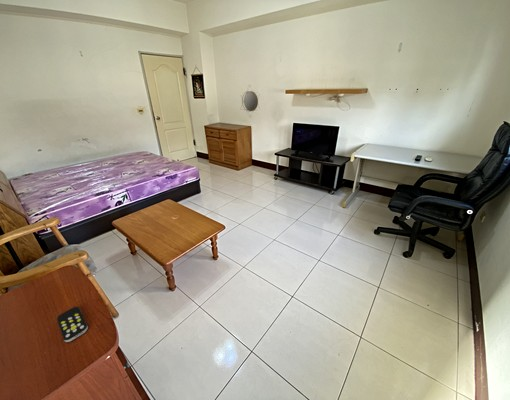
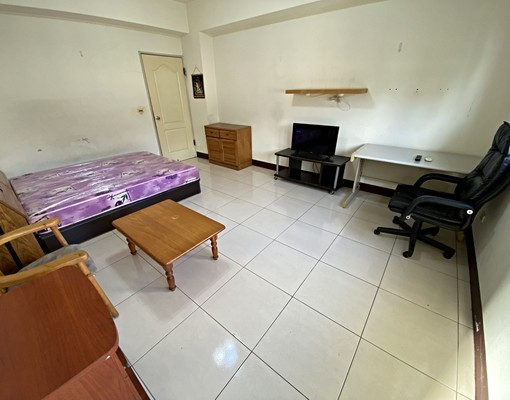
- remote control [56,306,89,343]
- home mirror [240,85,260,118]
